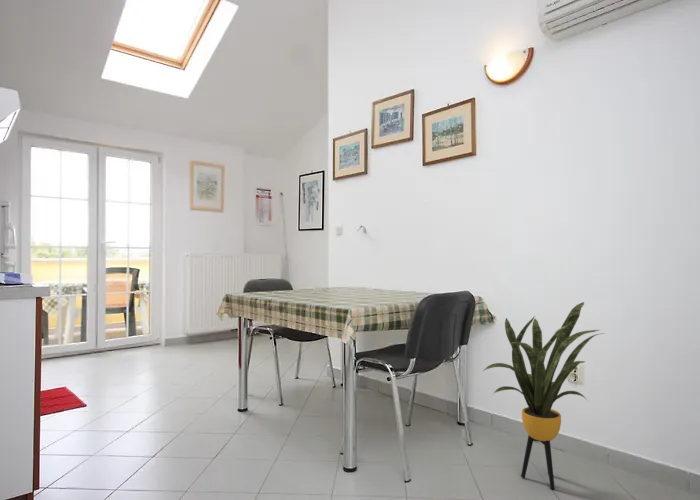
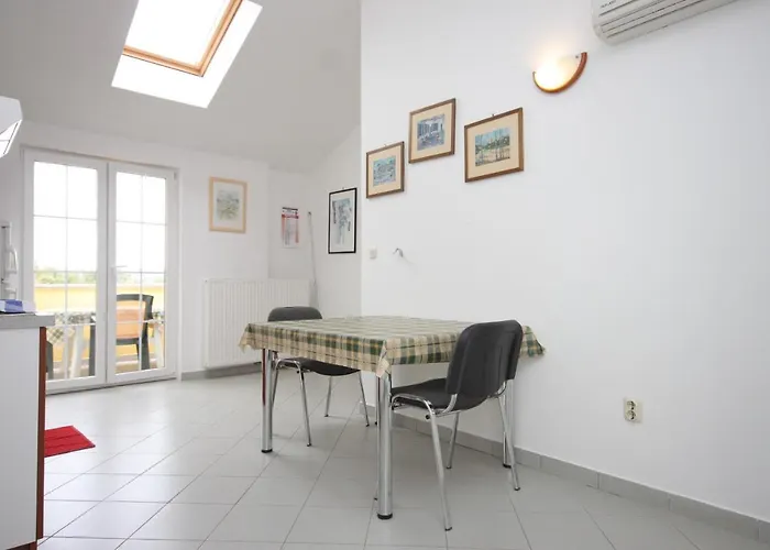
- house plant [481,301,606,490]
